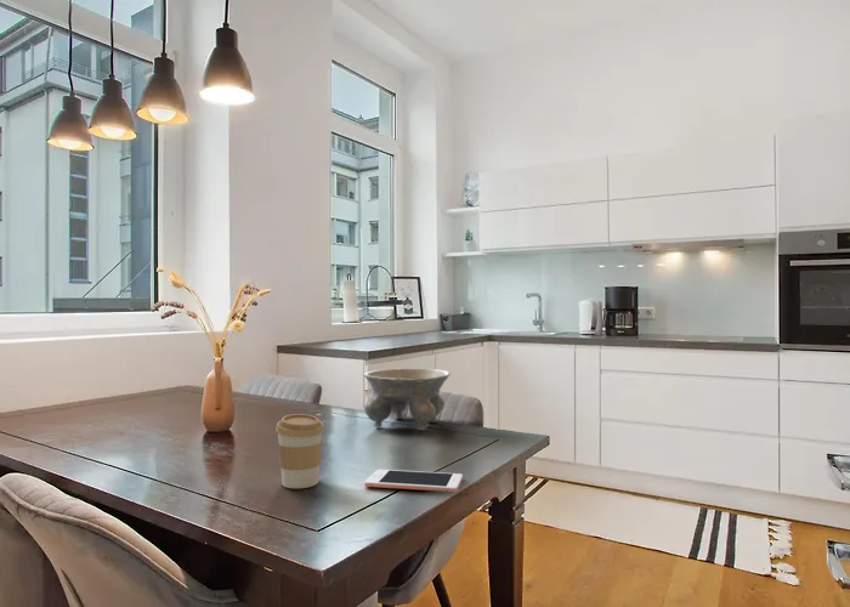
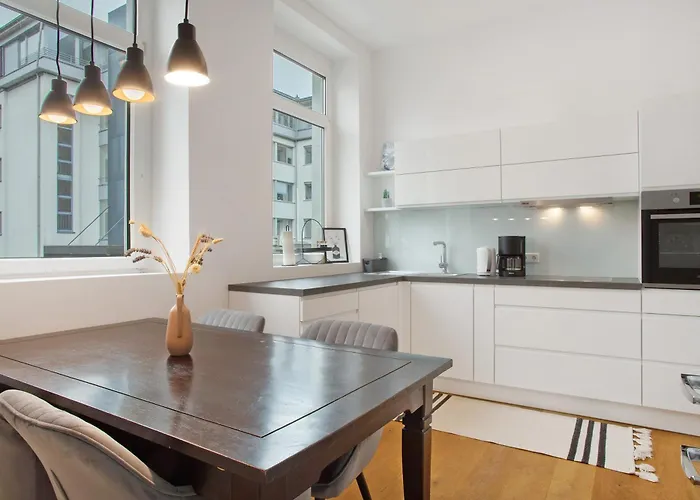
- coffee cup [274,413,325,489]
- bowl [362,367,452,431]
- cell phone [363,469,464,493]
